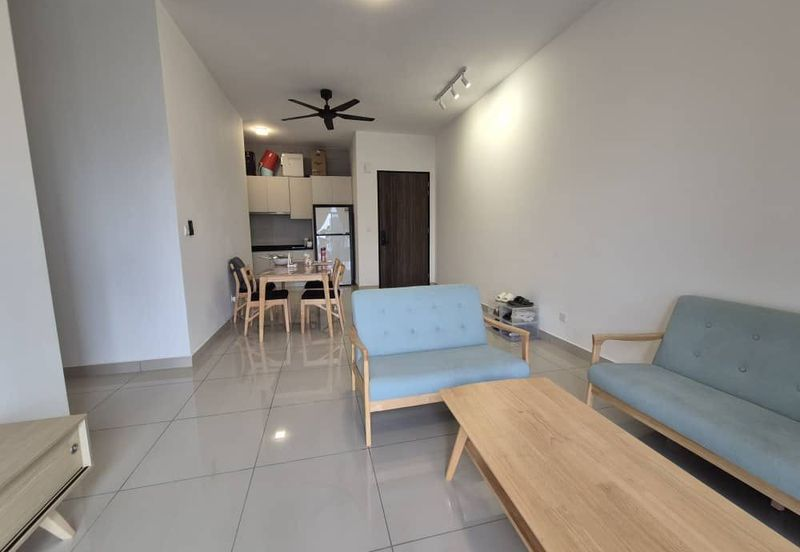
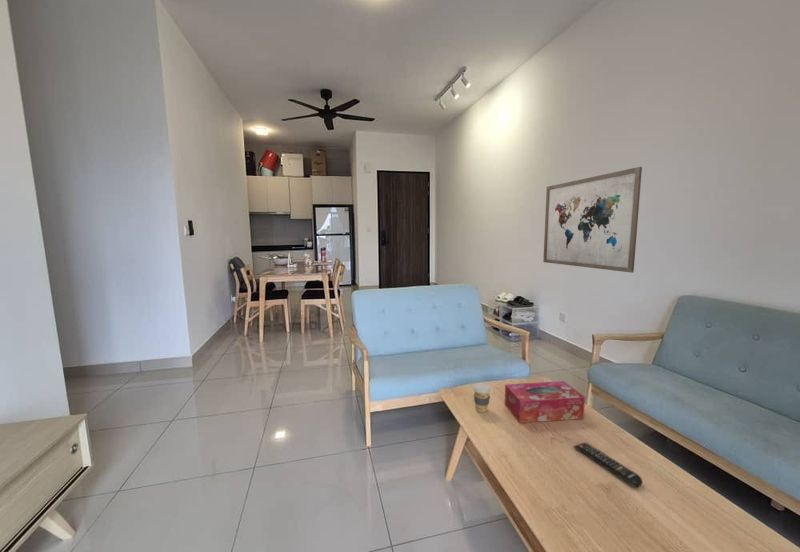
+ remote control [573,442,644,489]
+ wall art [542,166,643,274]
+ coffee cup [472,382,492,413]
+ tissue box [504,380,586,424]
